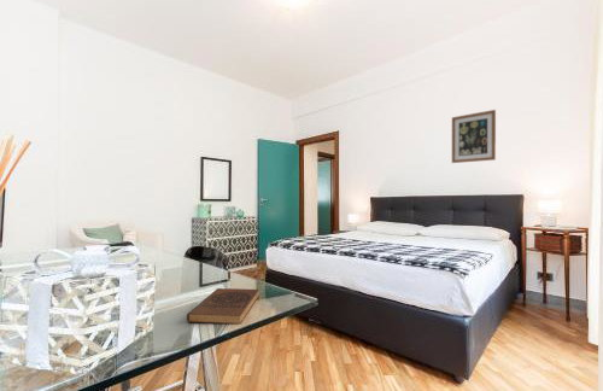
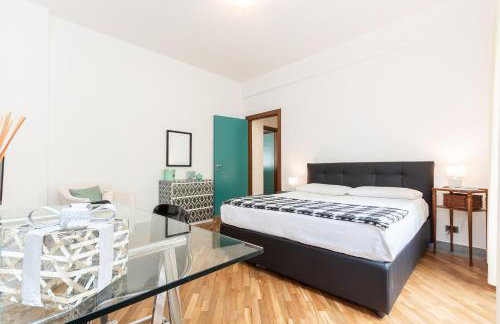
- wall art [451,109,497,164]
- book [186,287,260,326]
